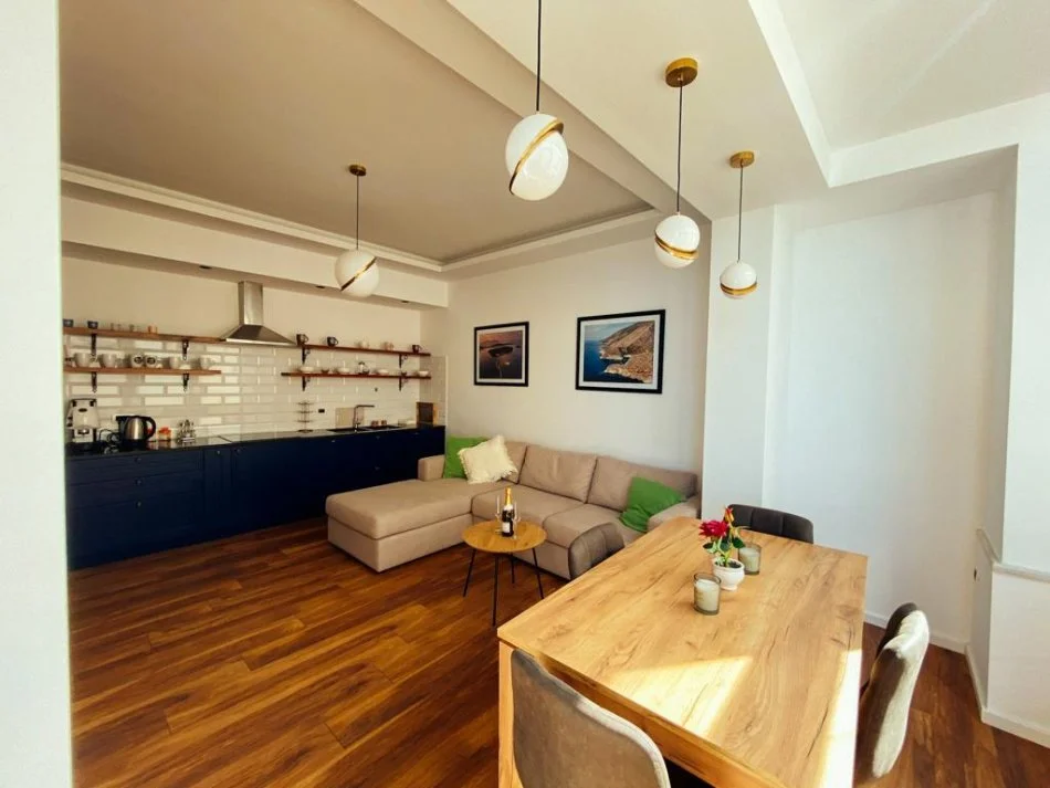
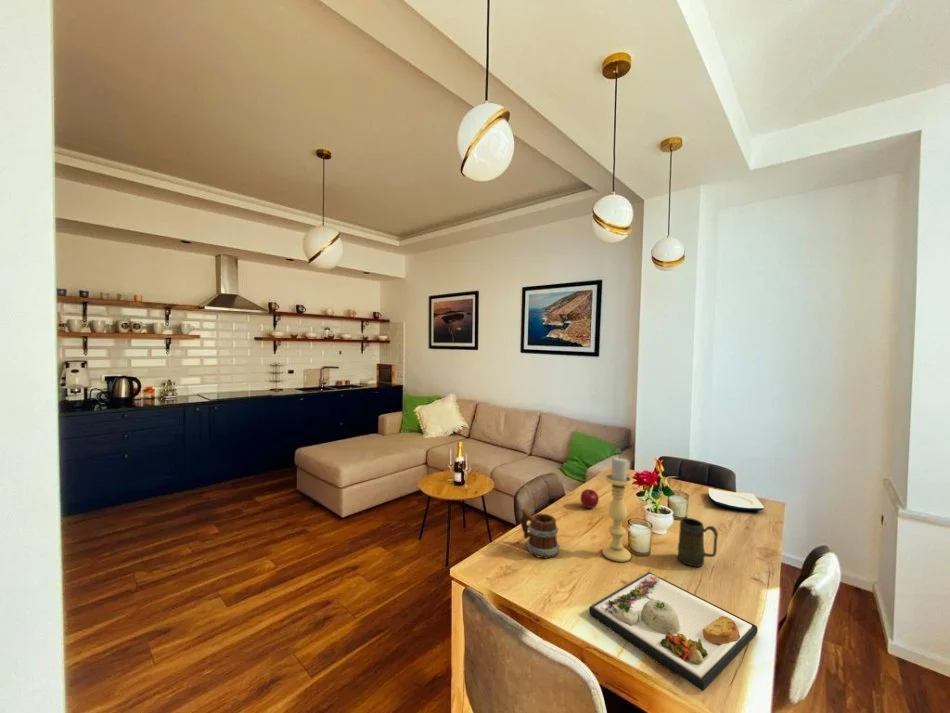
+ mug [519,508,561,559]
+ plate [708,487,765,511]
+ candle holder [601,456,633,563]
+ dinner plate [588,571,759,692]
+ mug [677,517,719,568]
+ apple [580,488,600,509]
